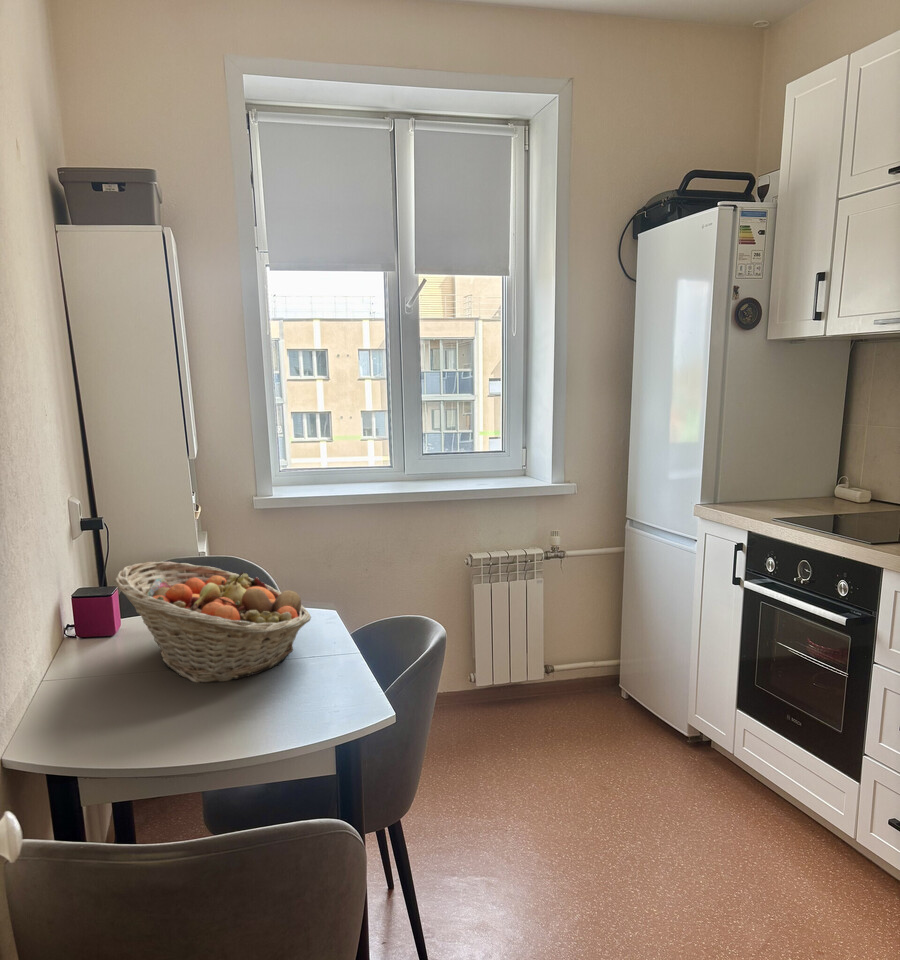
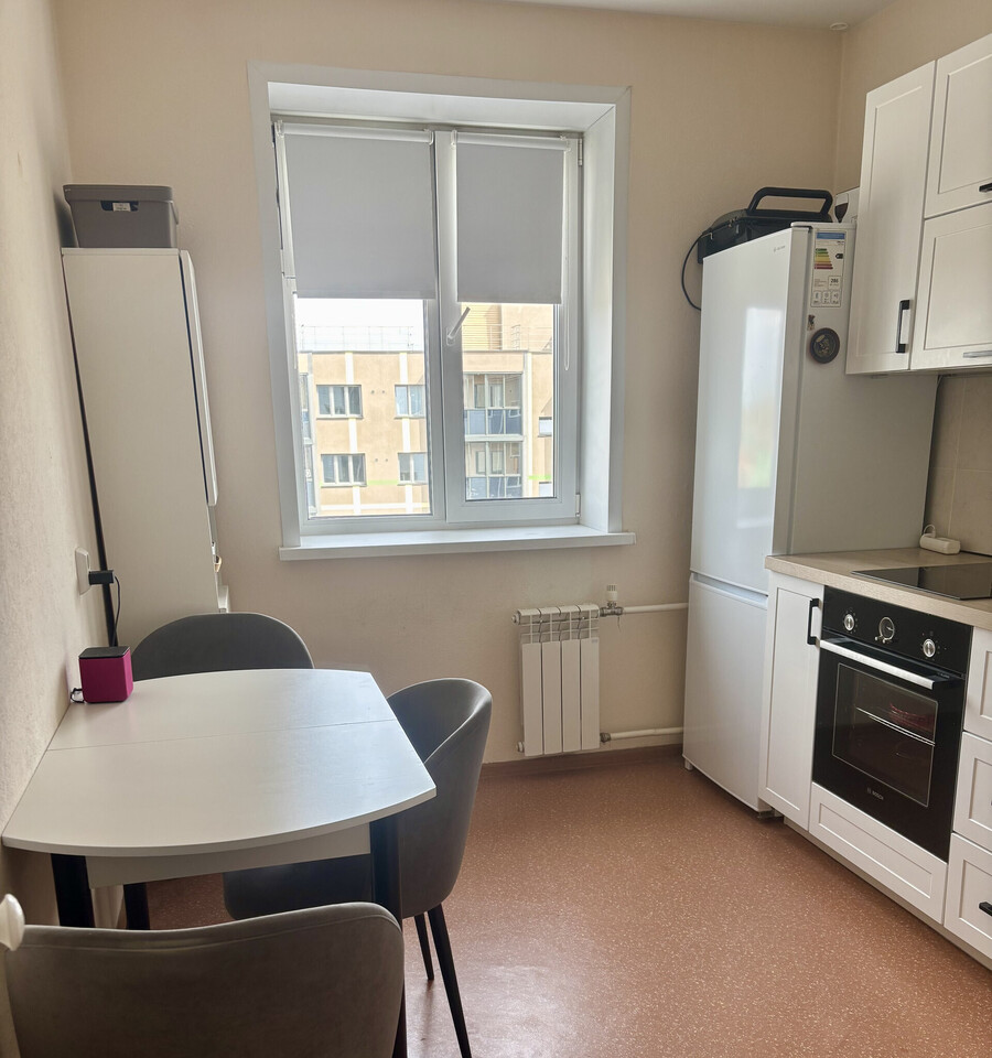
- fruit basket [113,561,312,684]
